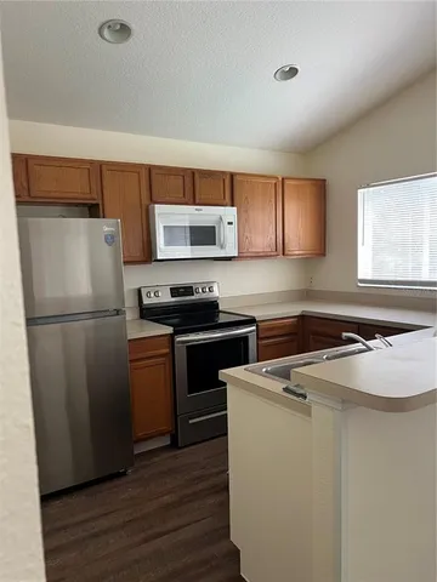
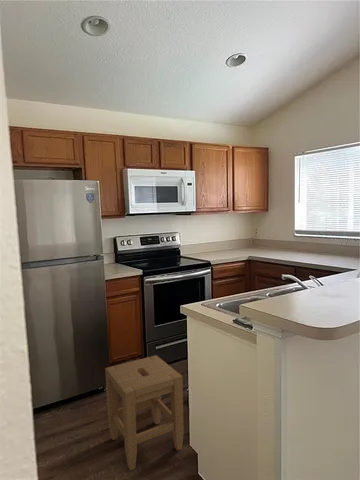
+ stool [104,354,185,472]
